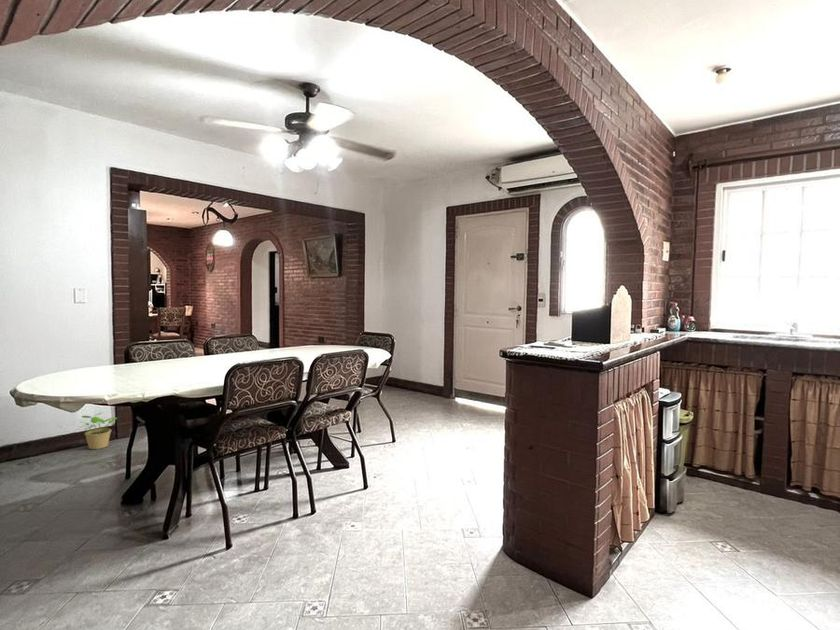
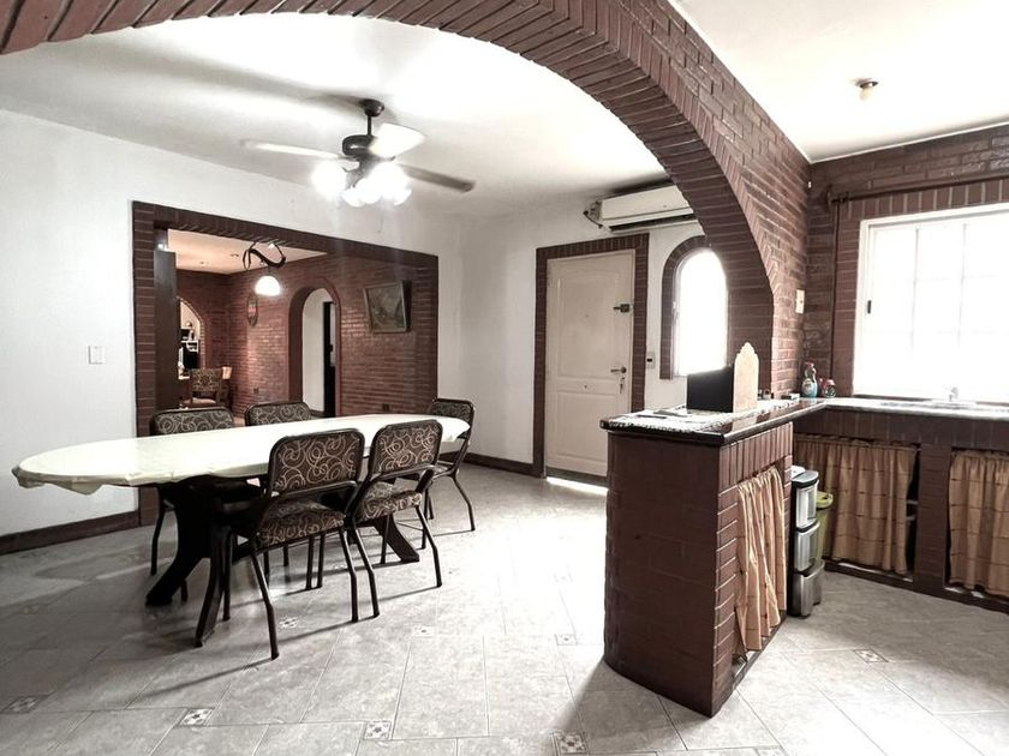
- potted plant [80,412,118,450]
